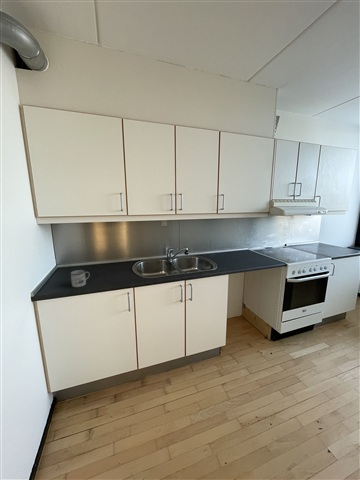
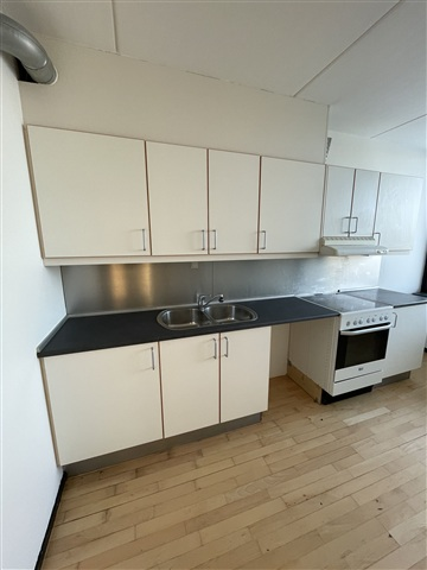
- mug [69,269,91,288]
